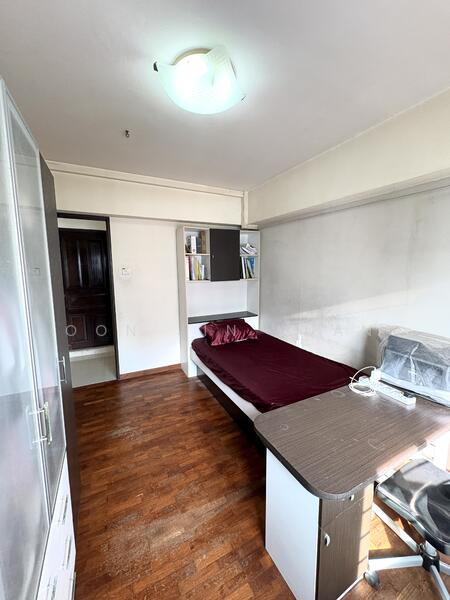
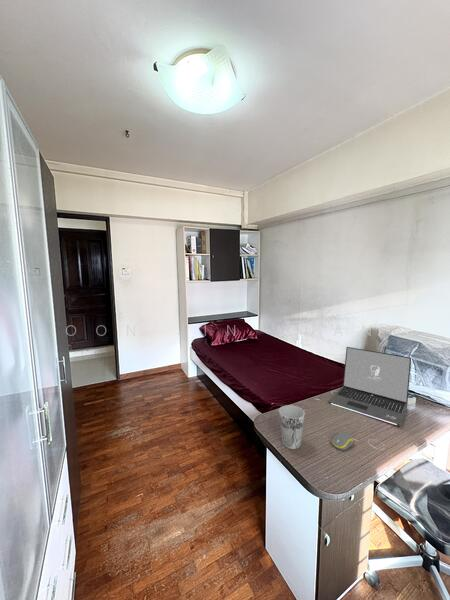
+ cup [278,404,306,450]
+ laptop [327,346,412,428]
+ computer mouse [331,431,354,451]
